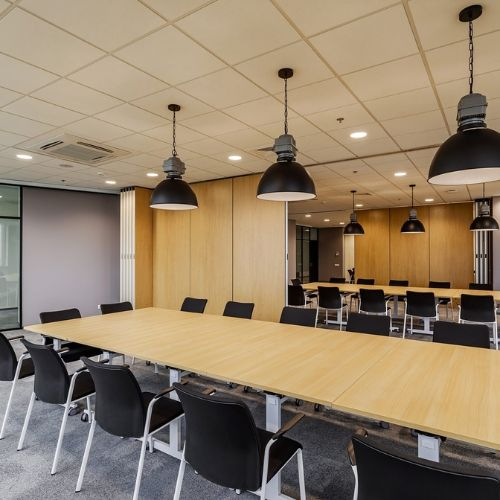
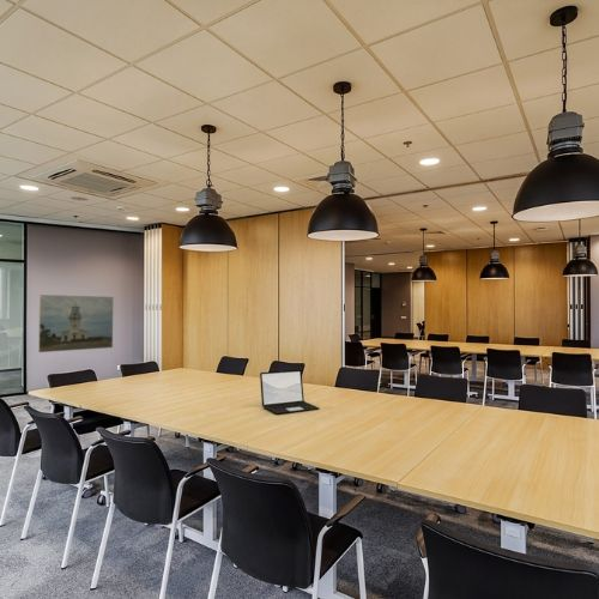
+ laptop [259,369,320,415]
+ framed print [37,294,115,353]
